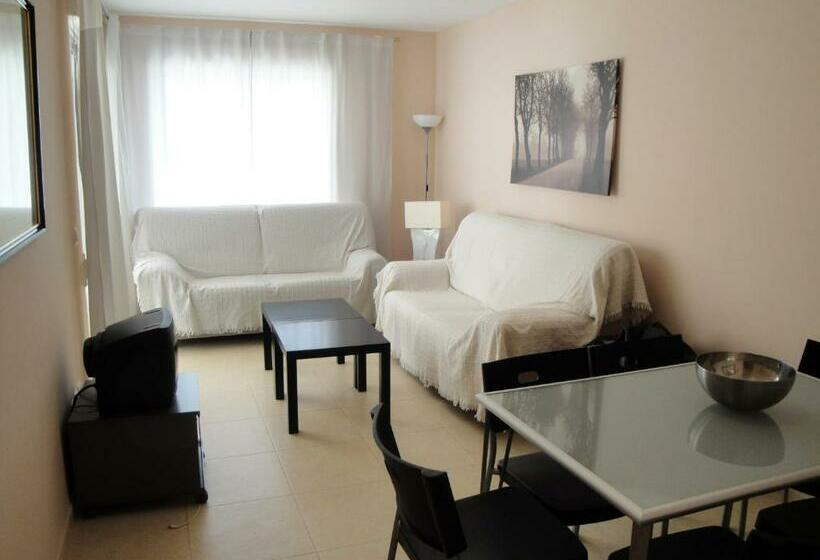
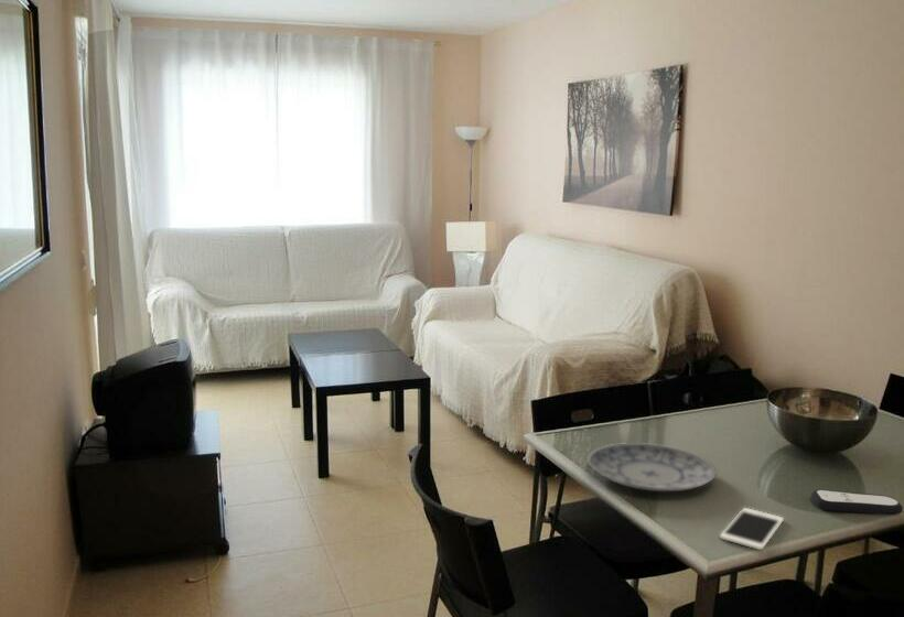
+ plate [586,442,718,492]
+ cell phone [719,507,785,551]
+ remote control [810,488,904,516]
